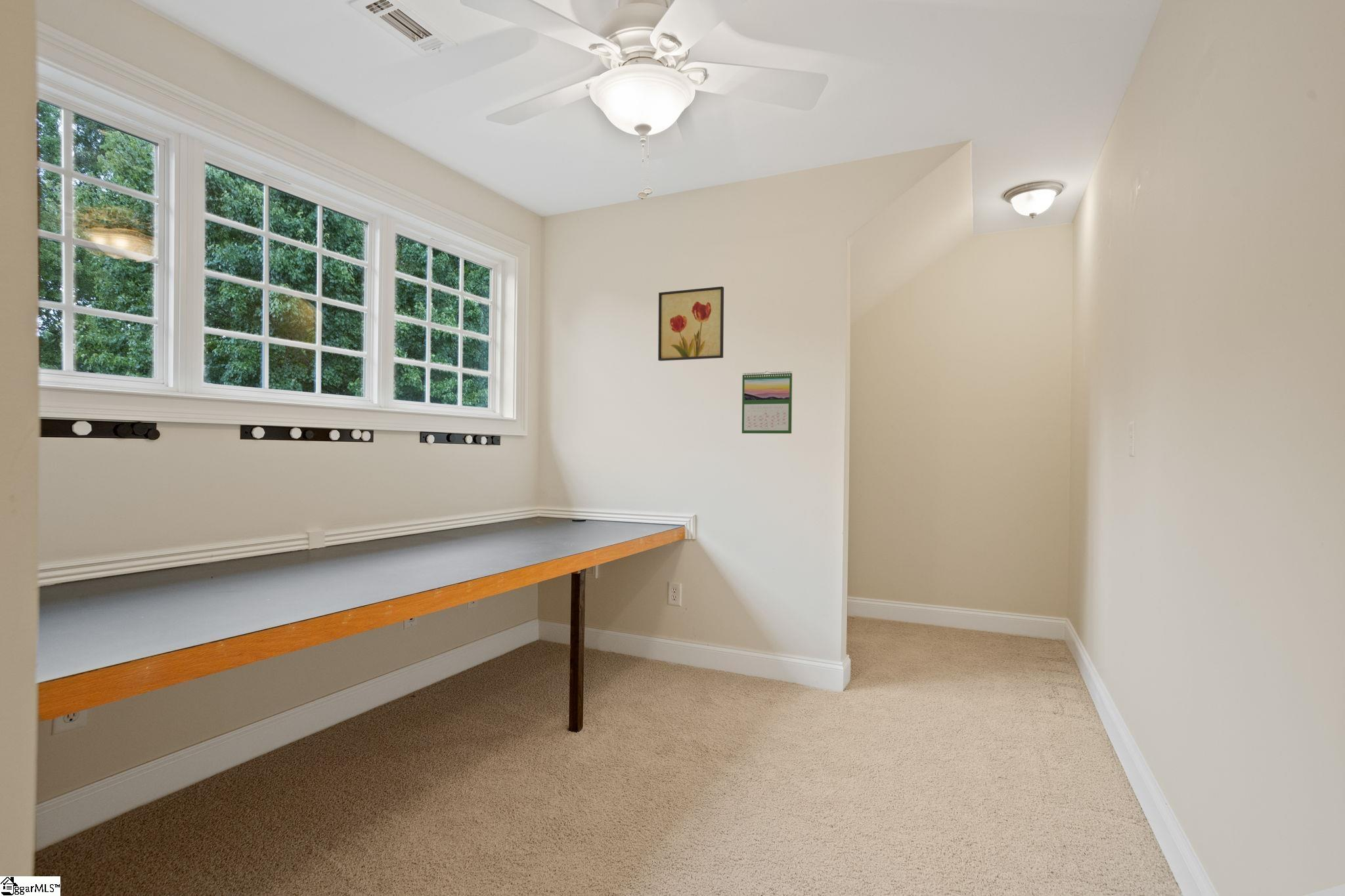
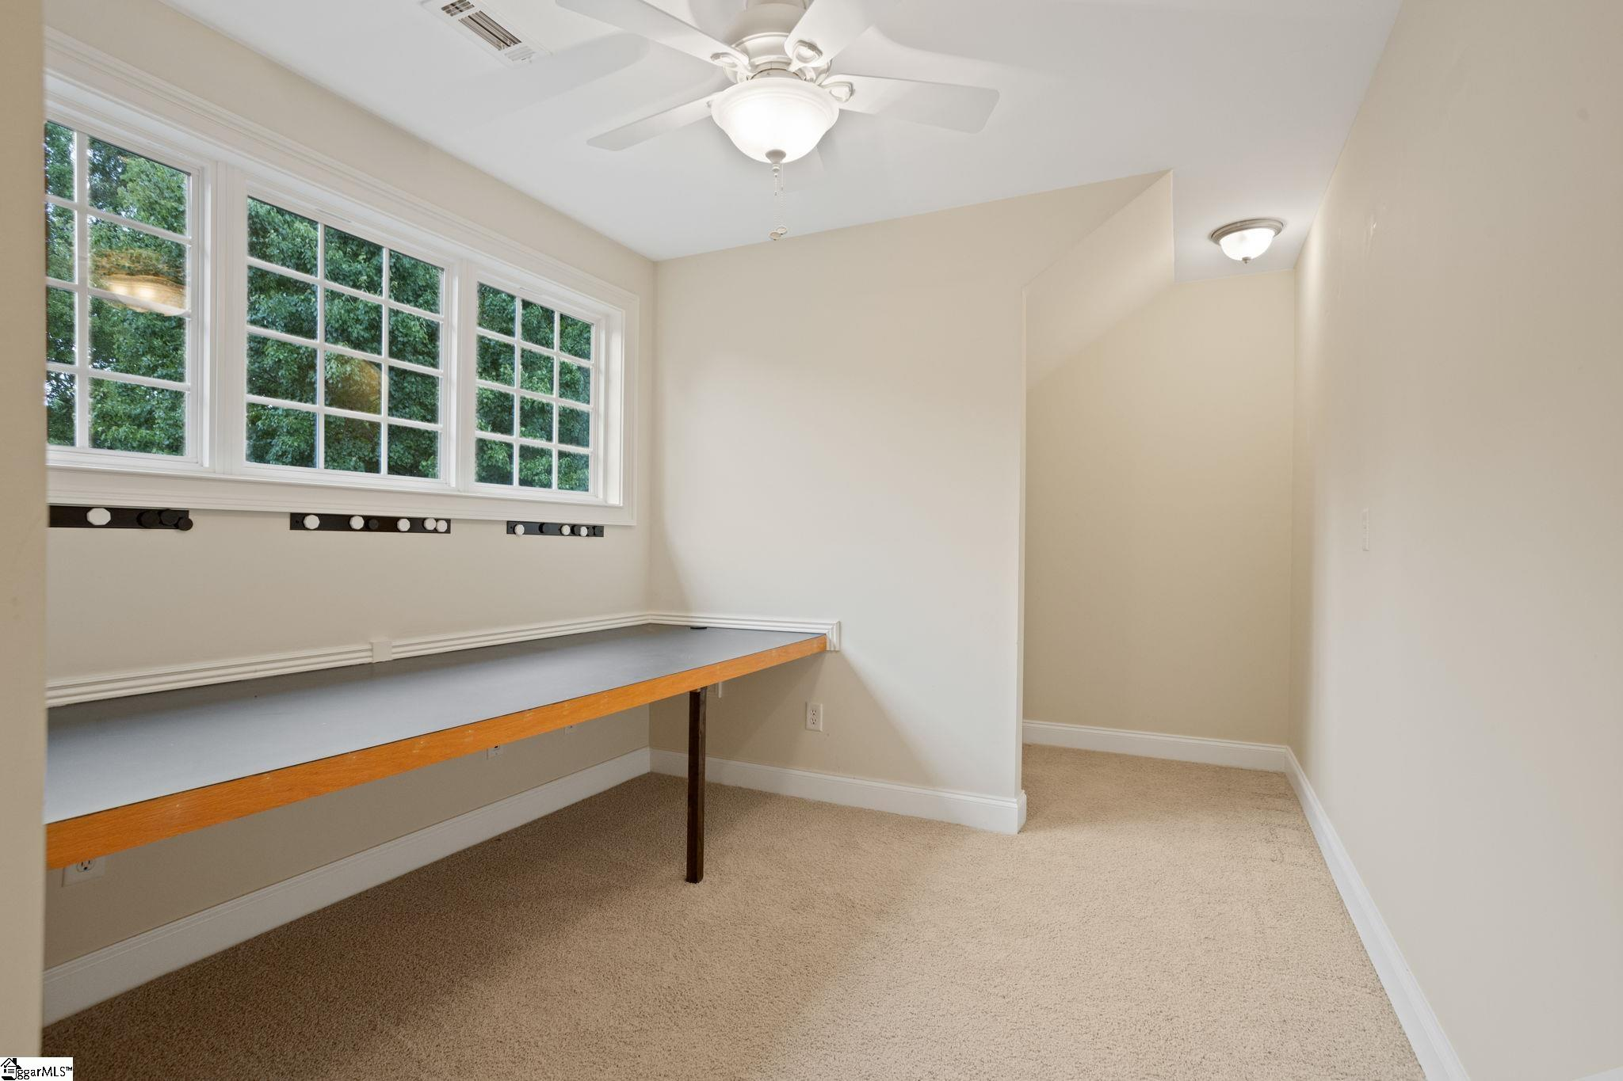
- wall art [657,286,724,362]
- calendar [741,371,793,434]
